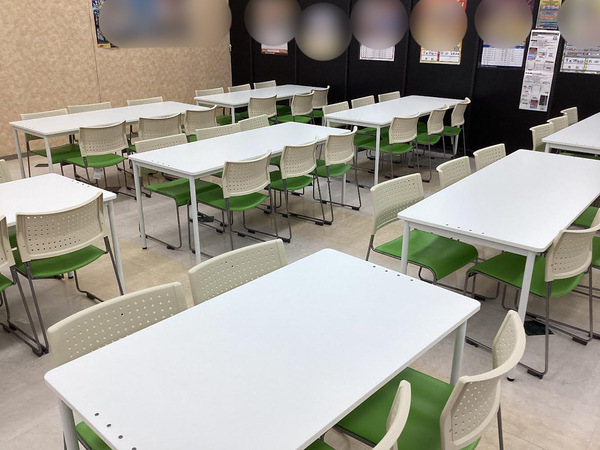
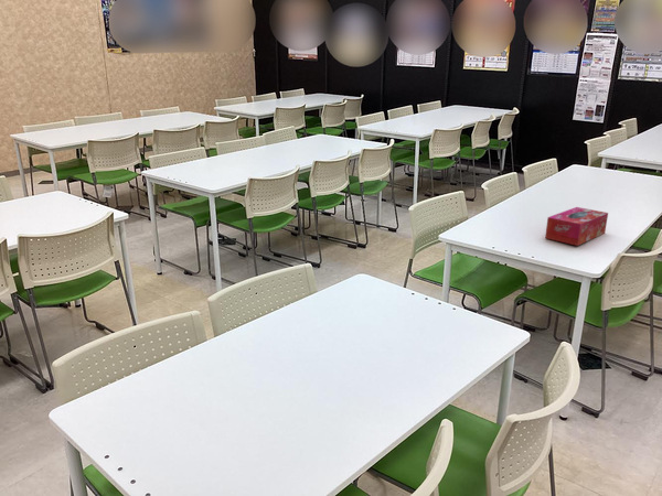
+ tissue box [544,206,609,247]
